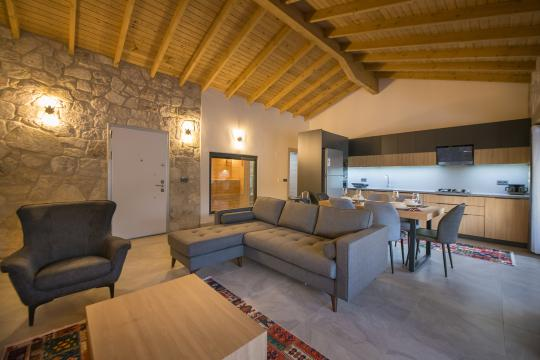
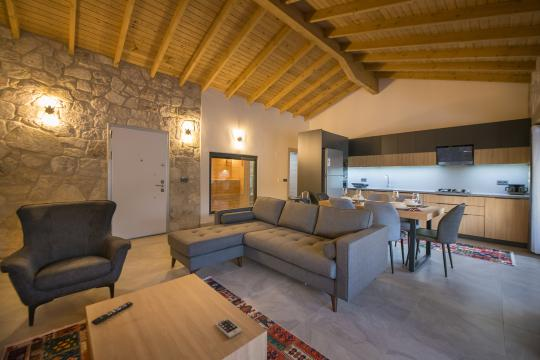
+ remote control [90,301,134,326]
+ smartphone [214,317,243,339]
